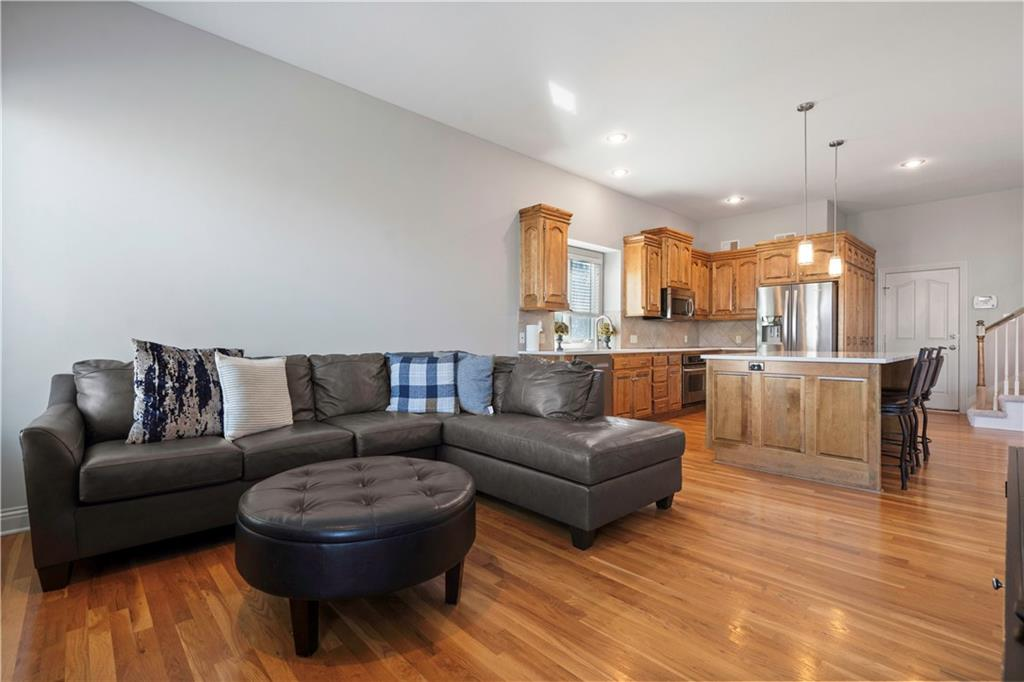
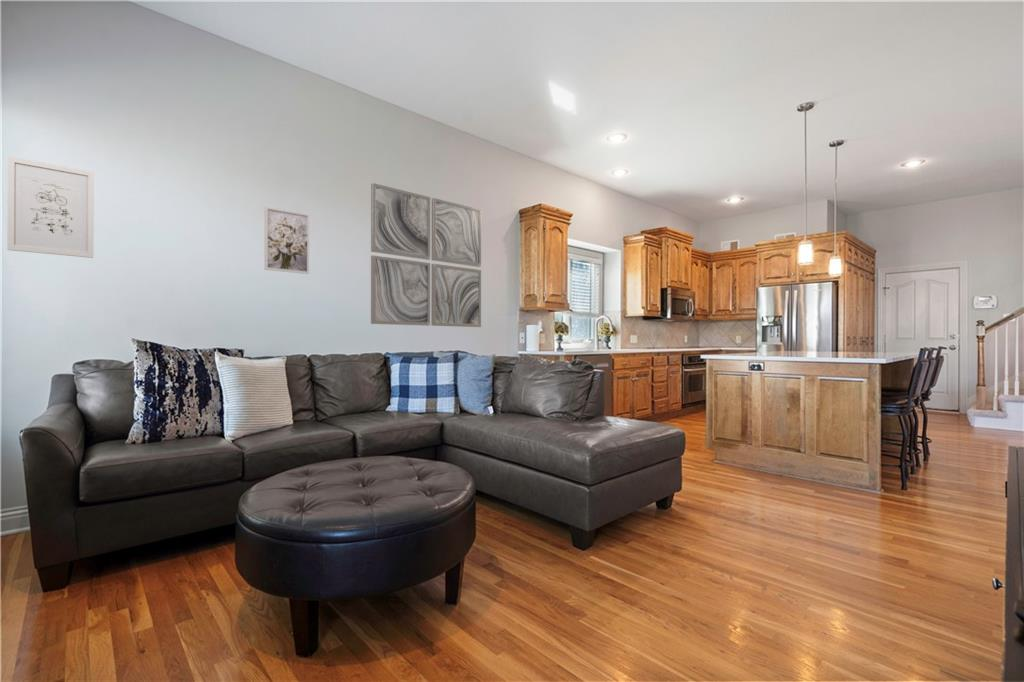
+ wall art [370,182,482,328]
+ wall art [263,206,310,275]
+ wall art [6,155,95,259]
